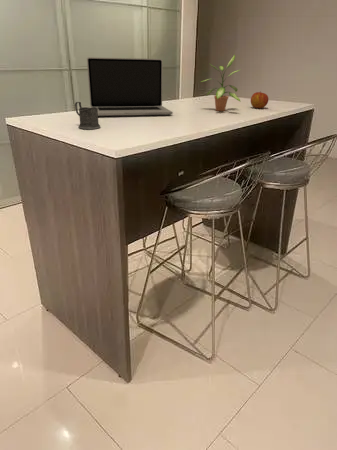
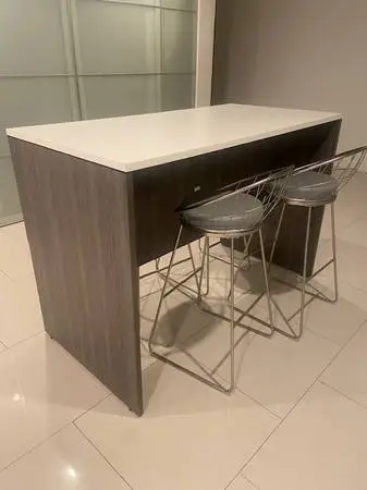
- mug [74,101,102,130]
- laptop [86,56,174,117]
- potted plant [200,53,242,112]
- apple [250,90,269,109]
